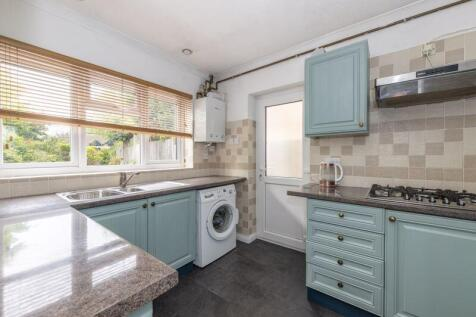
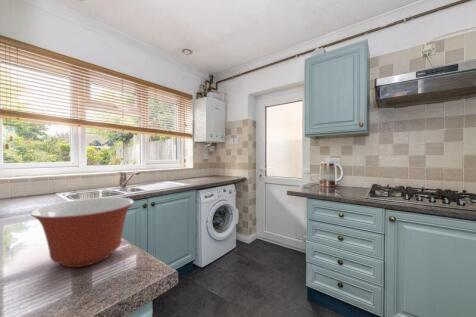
+ mixing bowl [30,196,135,268]
